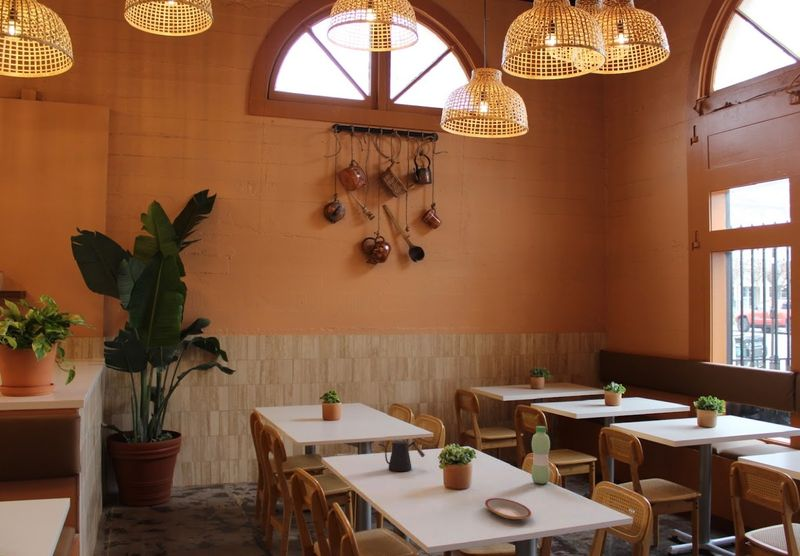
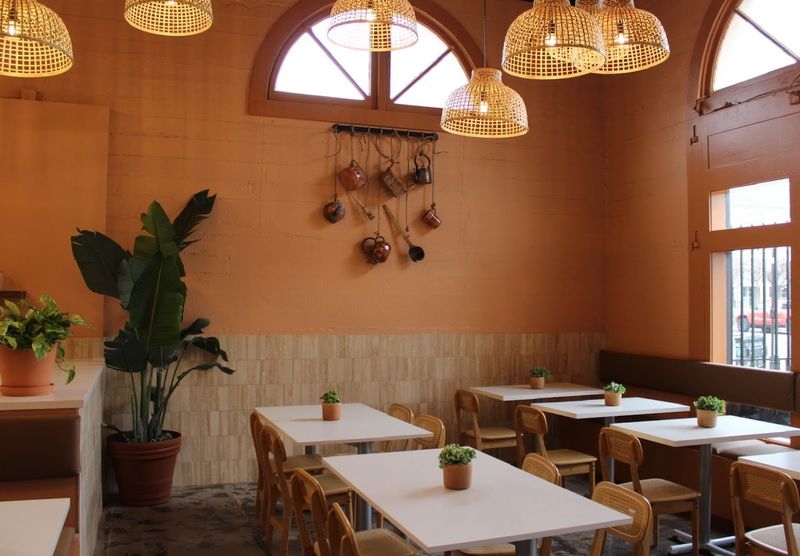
- plate [484,497,532,521]
- water bottle [531,425,551,485]
- kettle [378,440,426,472]
